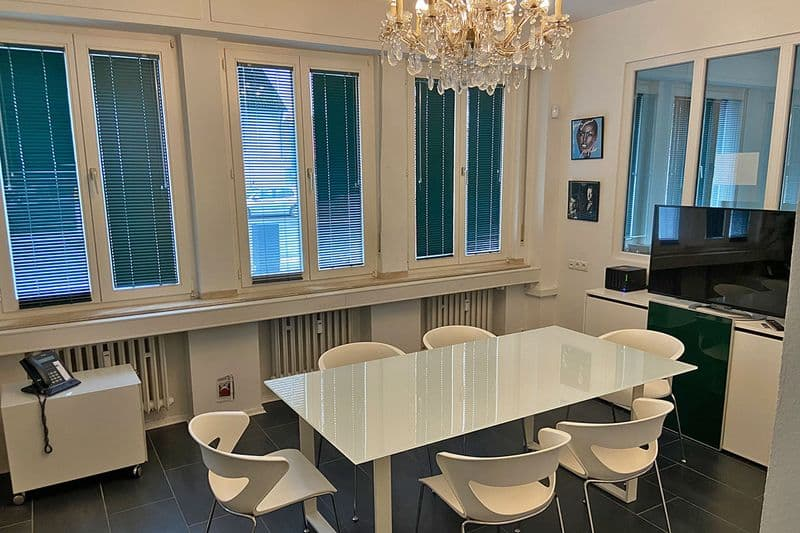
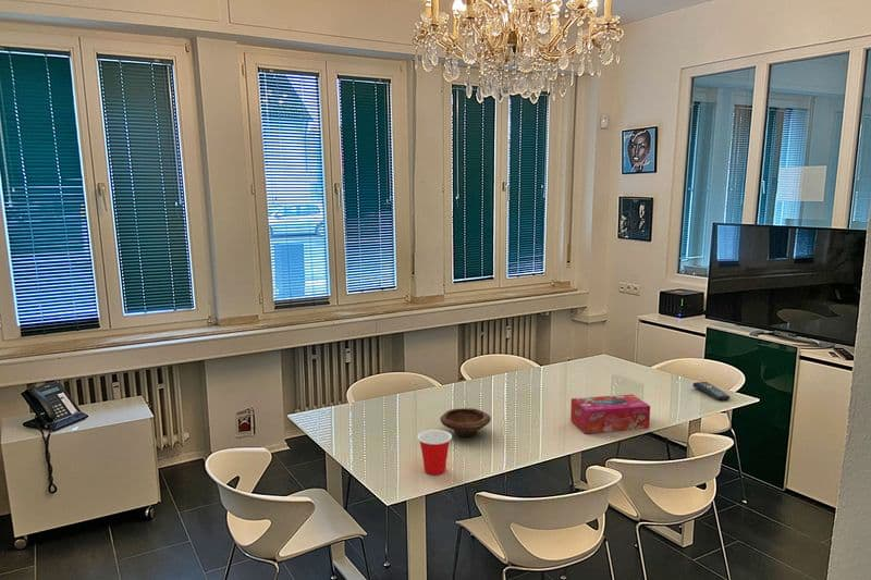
+ tissue box [569,394,651,434]
+ bowl [439,407,492,437]
+ remote control [691,381,732,402]
+ cup [416,429,453,476]
